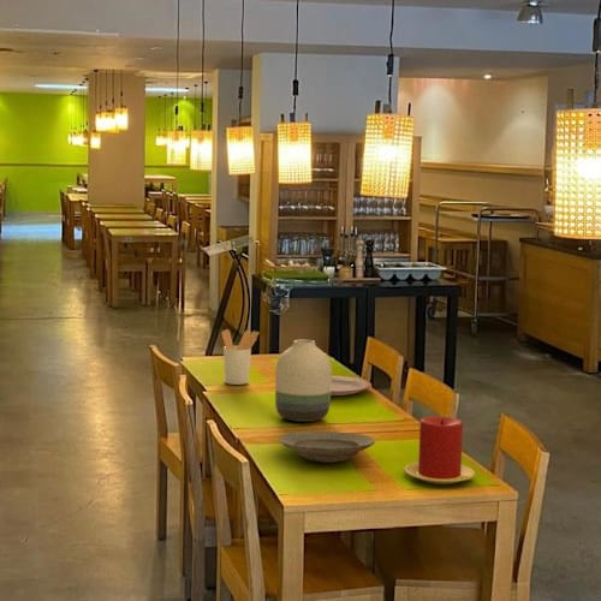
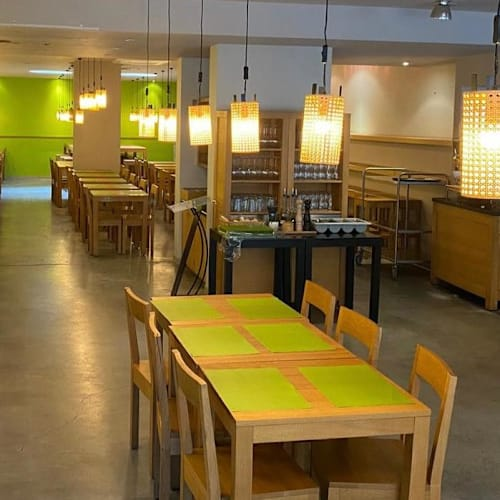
- candle [403,415,476,486]
- vase [274,339,333,423]
- plate [278,430,376,464]
- plate [331,375,373,397]
- utensil holder [220,328,260,386]
